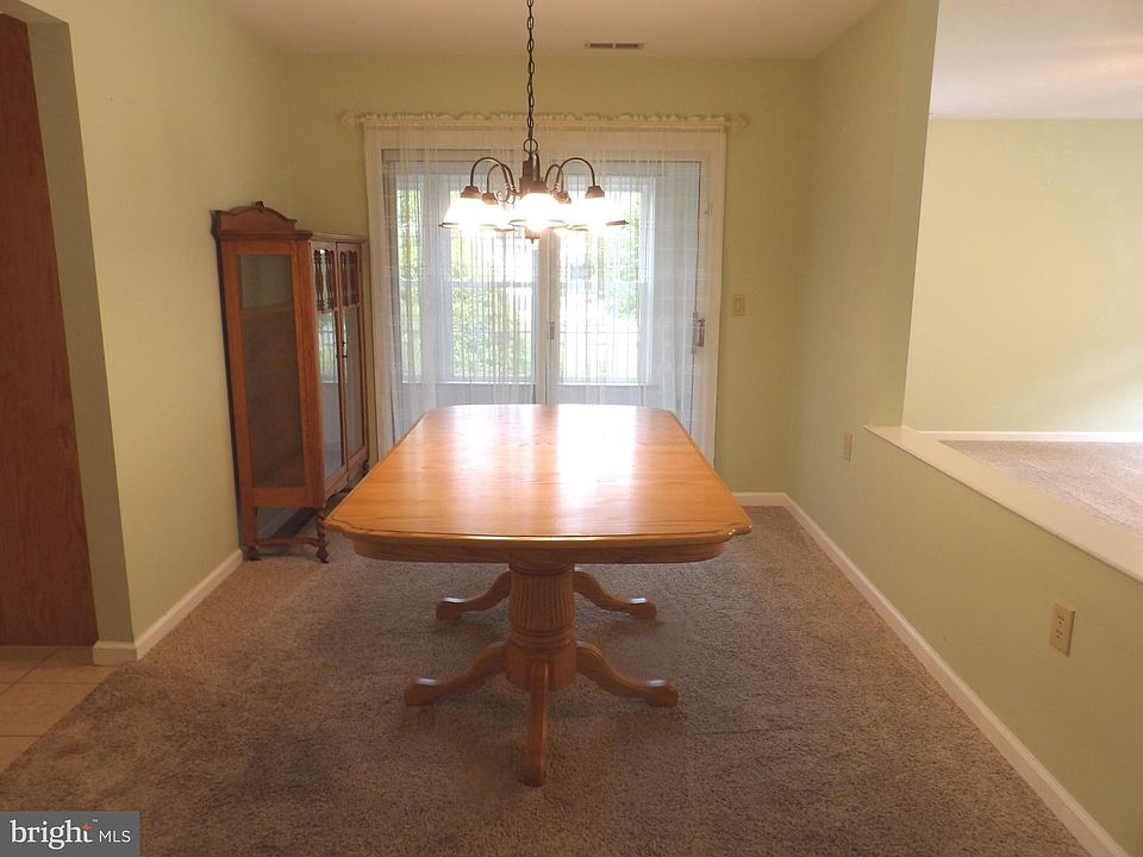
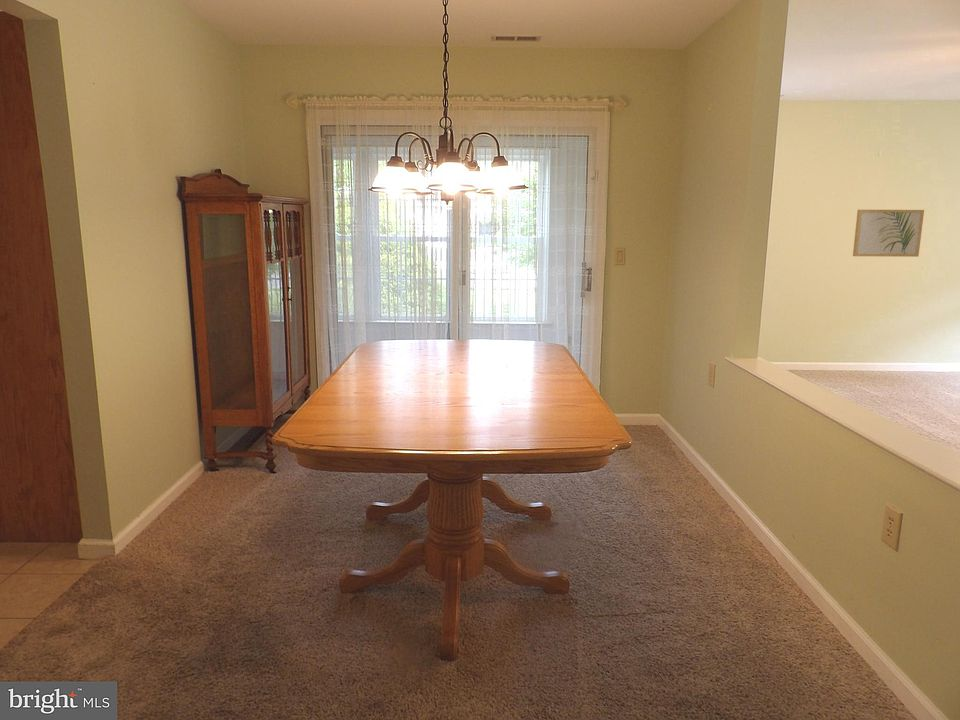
+ wall art [852,209,925,258]
